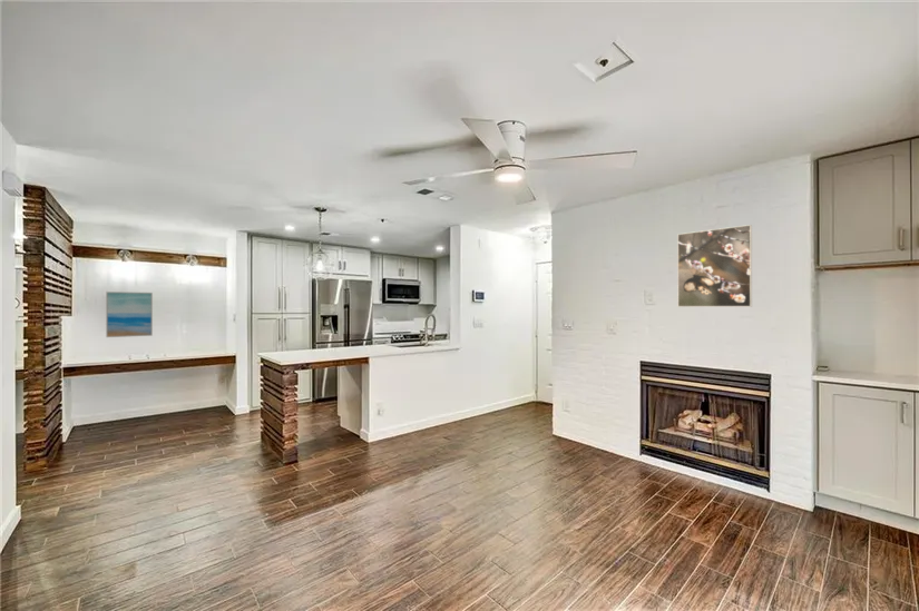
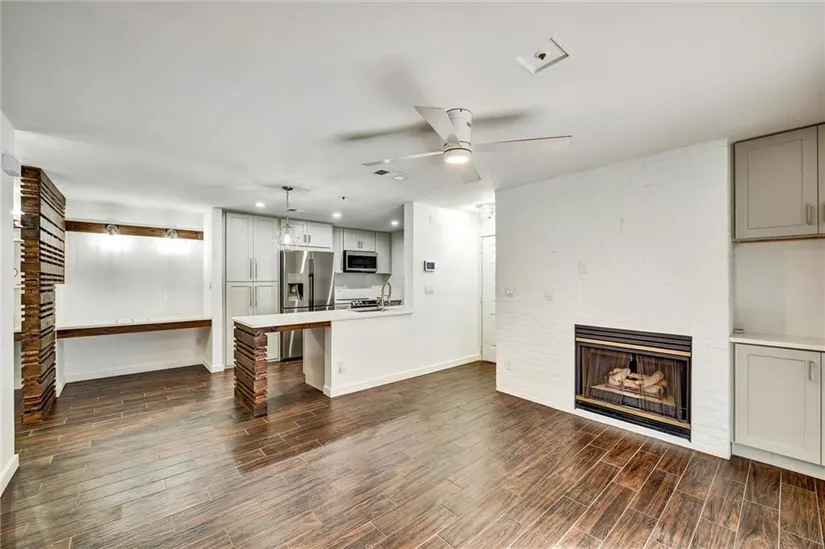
- wall art [105,290,154,338]
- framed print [676,224,753,308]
